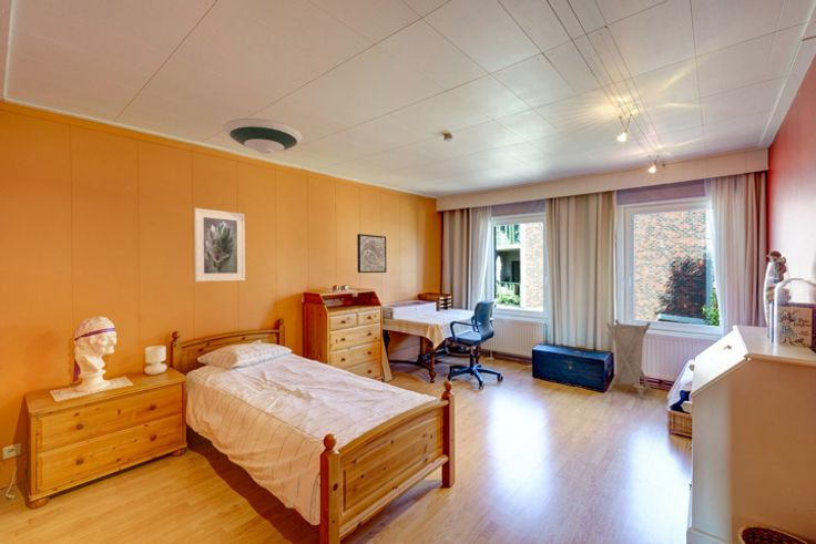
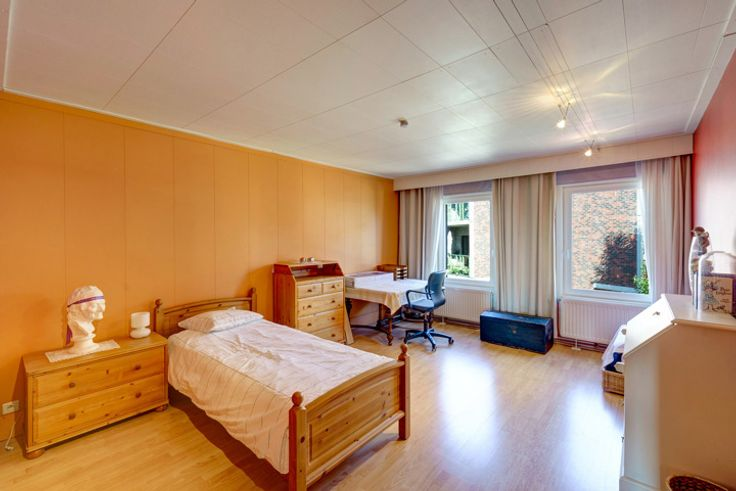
- wall art [356,233,387,274]
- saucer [222,117,304,155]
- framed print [193,207,246,283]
- laundry hamper [605,318,653,400]
